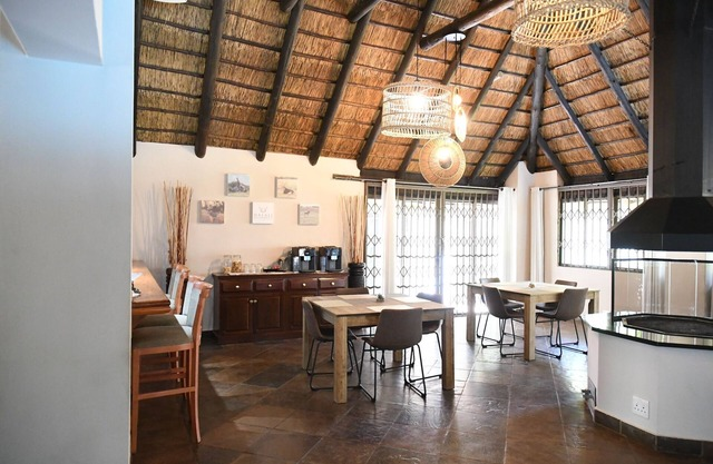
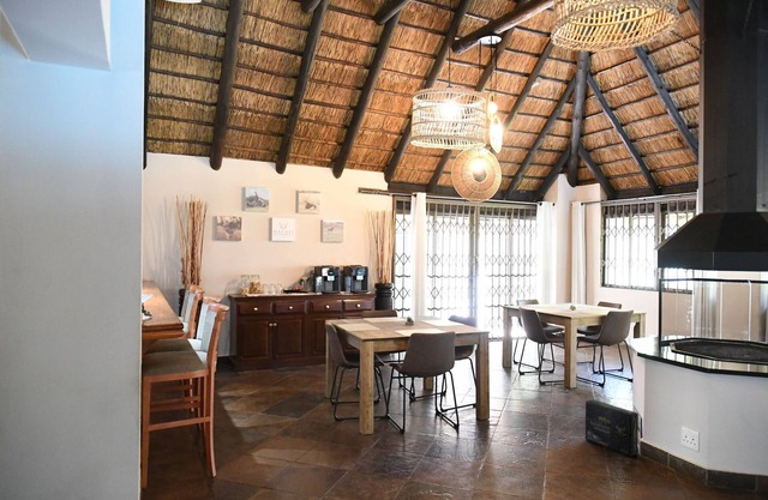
+ box [584,398,640,458]
